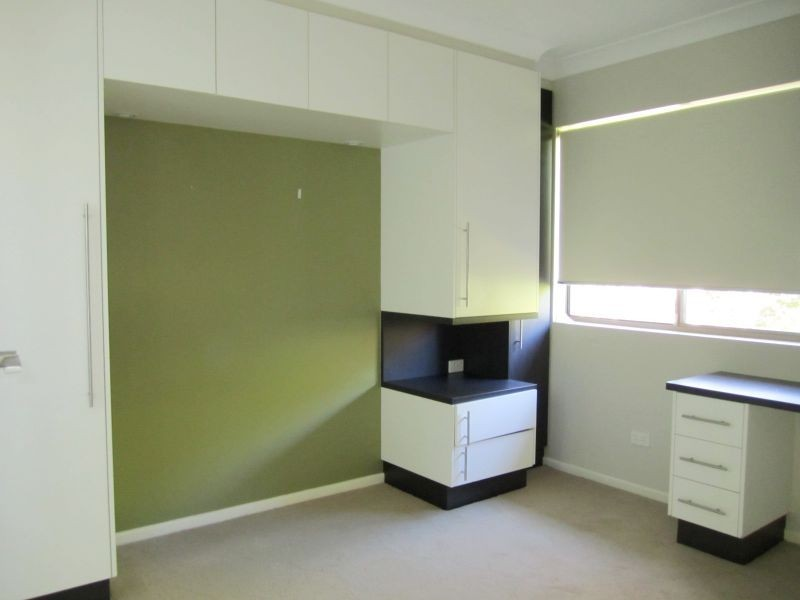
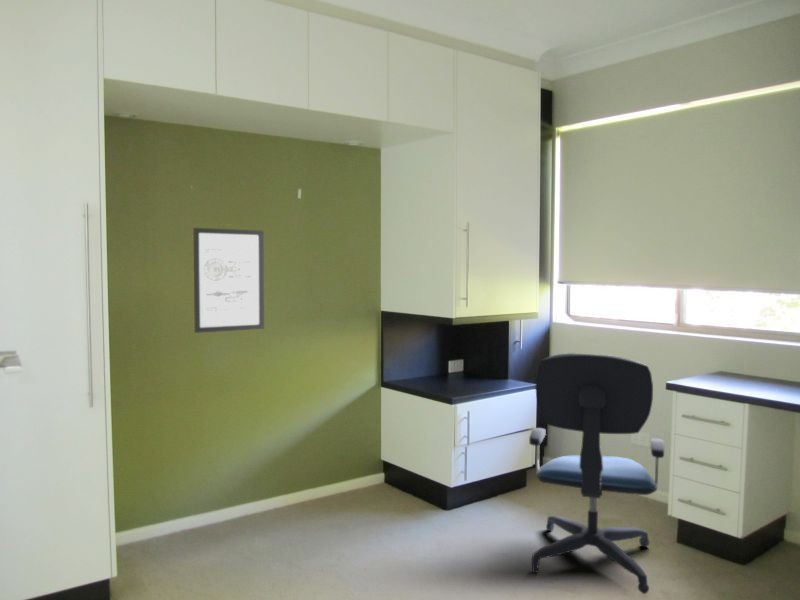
+ wall art [193,227,265,334]
+ office chair [528,352,665,595]
